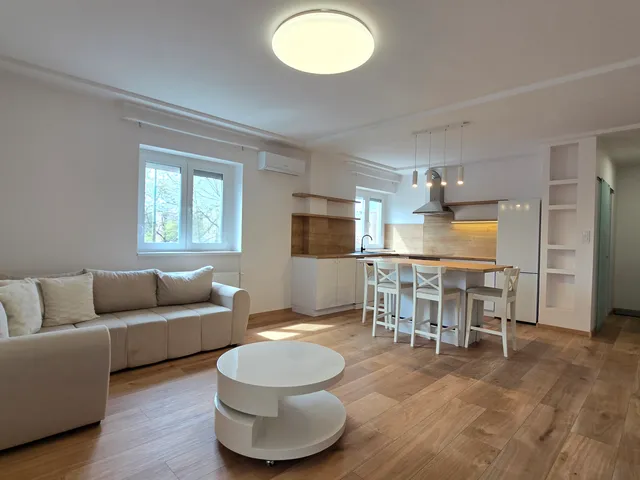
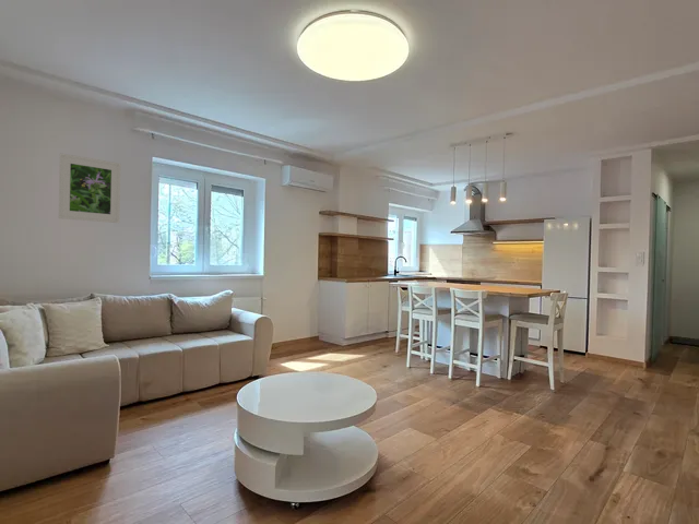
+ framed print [58,152,122,224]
